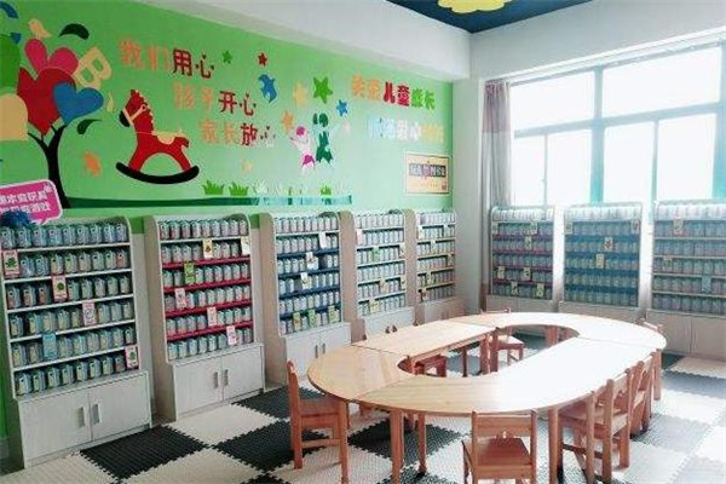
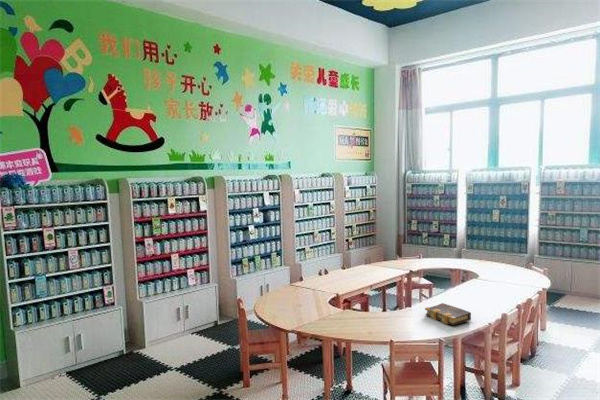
+ book [424,302,472,326]
